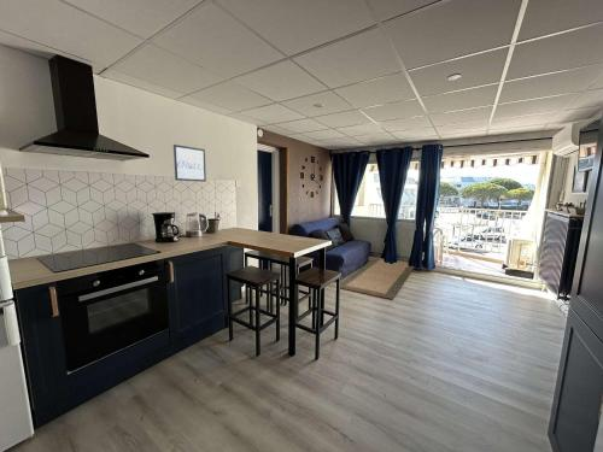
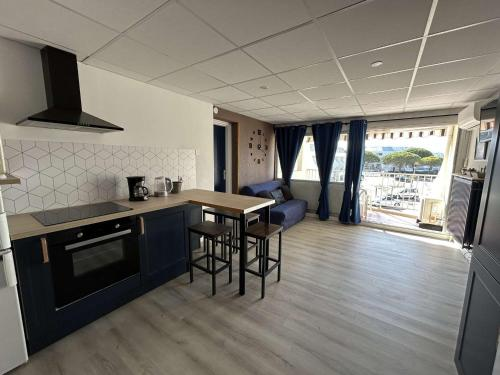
- rug [339,257,415,300]
- wall art [172,143,207,183]
